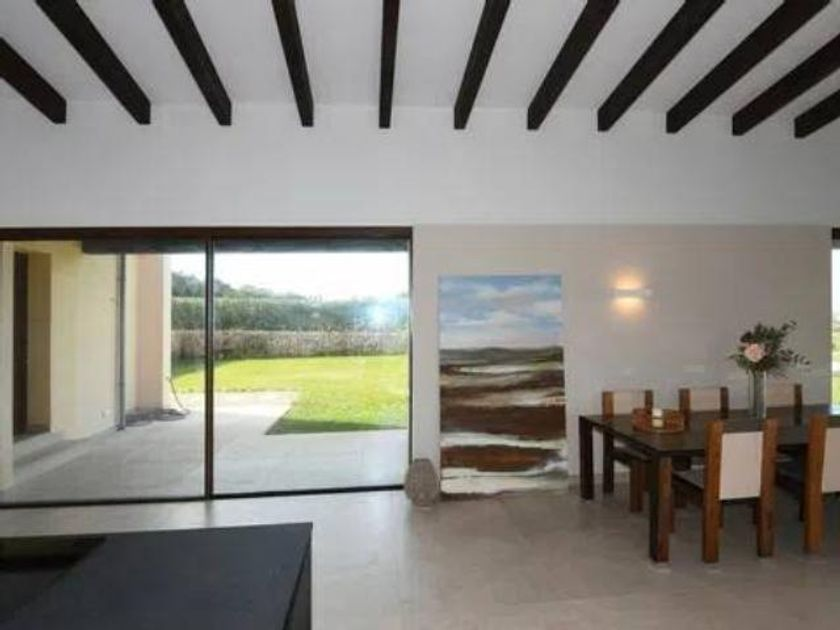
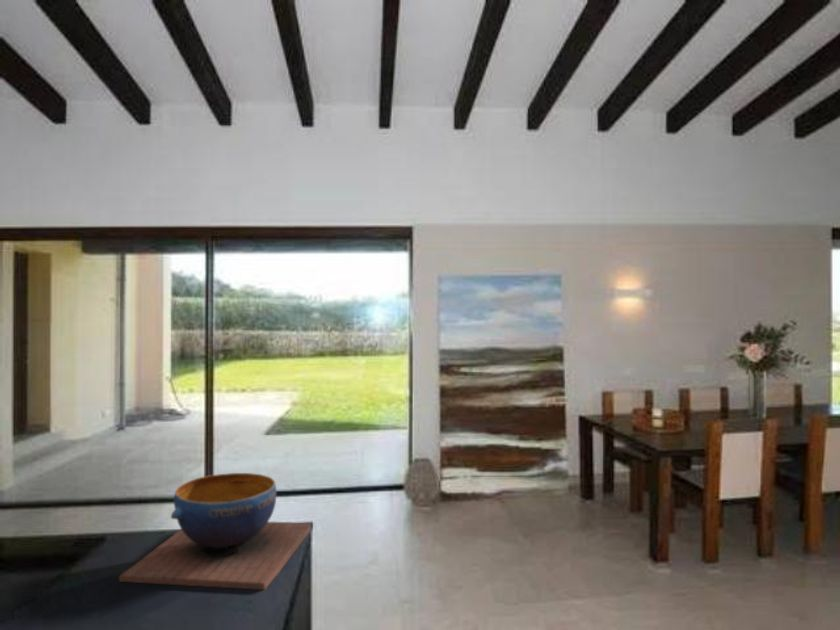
+ decorative bowl [118,472,311,591]
